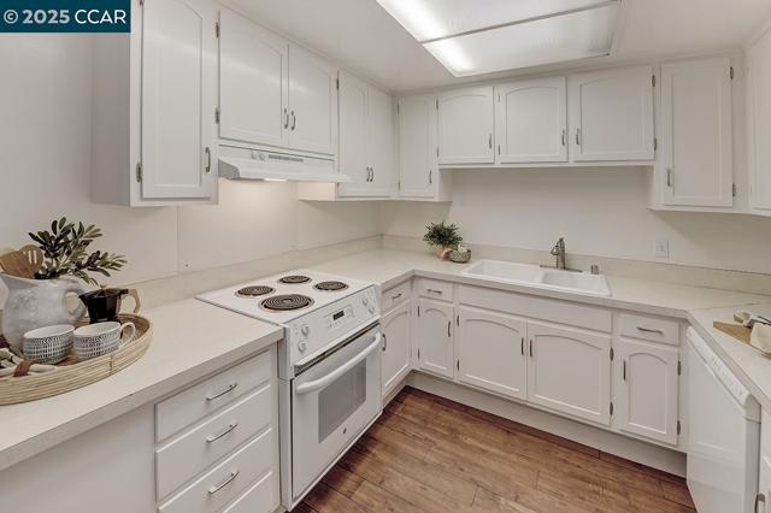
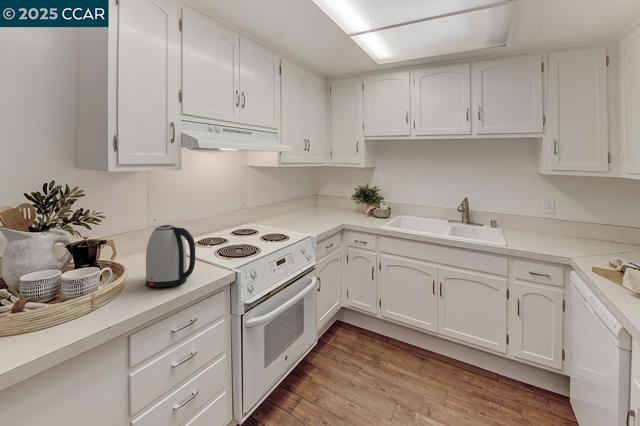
+ kettle [145,224,196,288]
